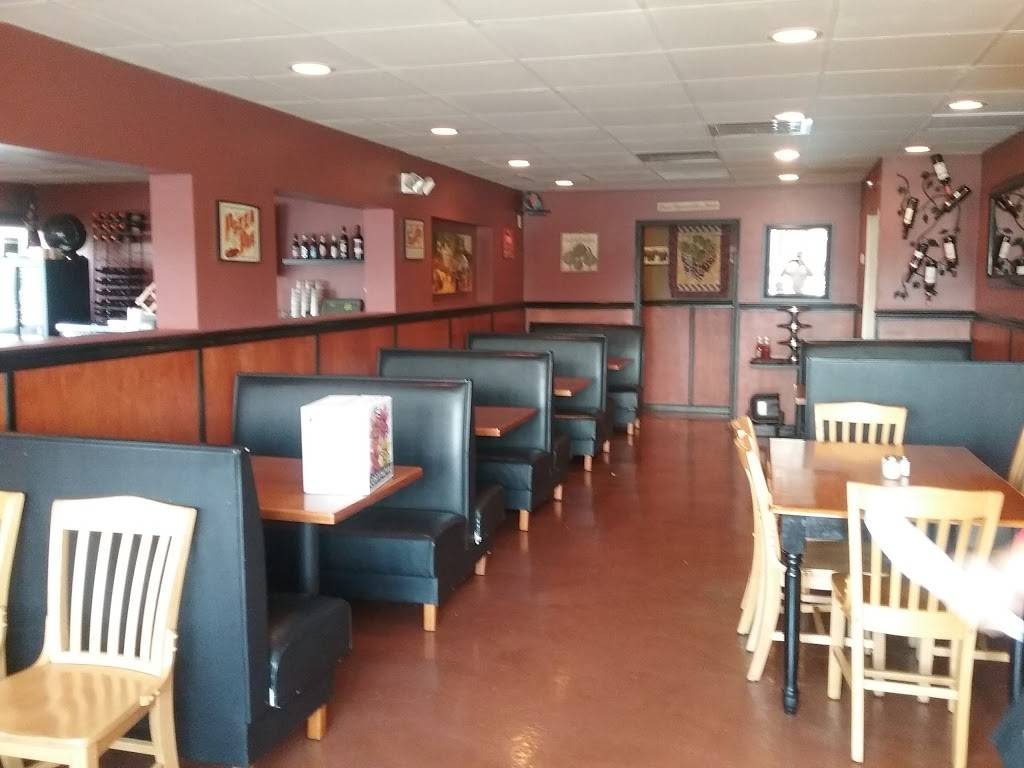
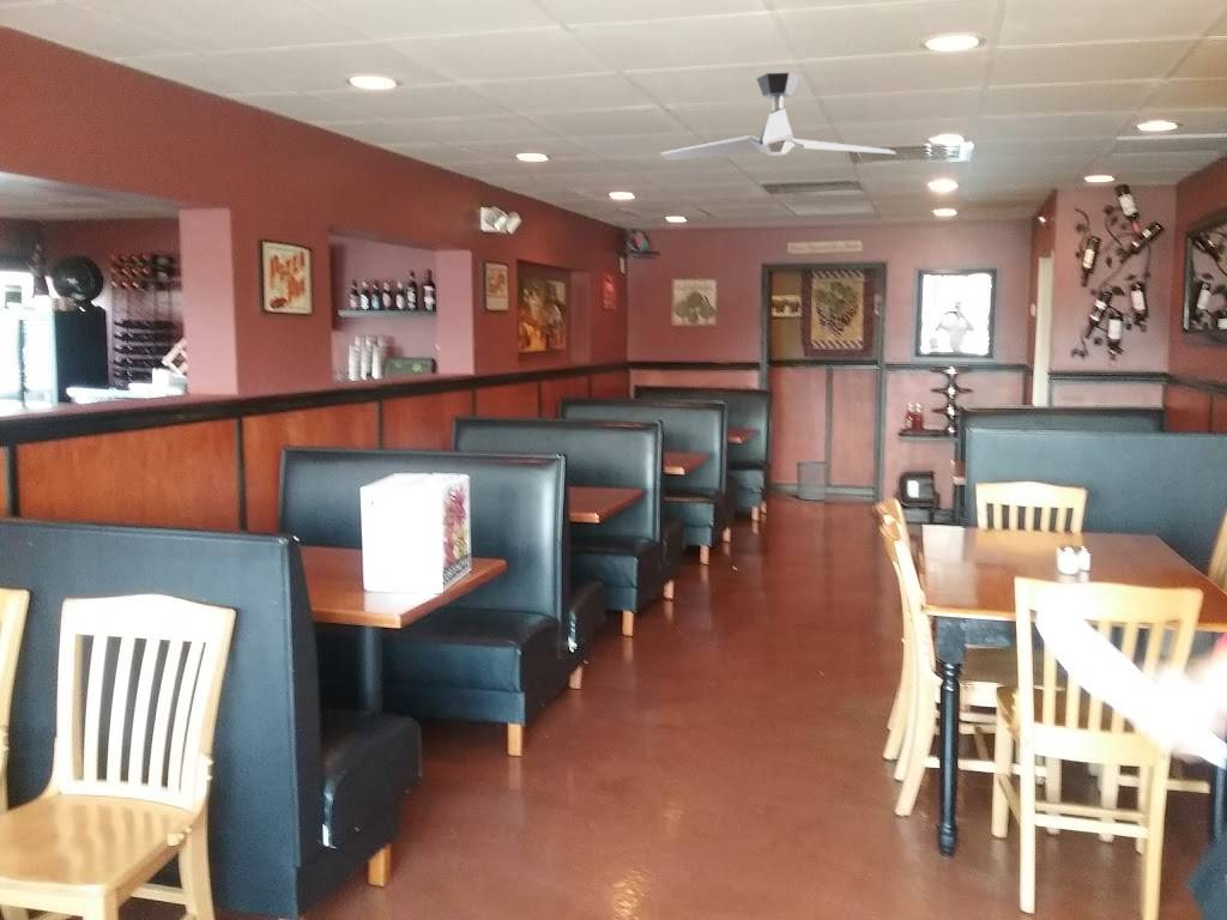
+ waste bin [796,460,829,501]
+ ceiling fan [660,72,897,162]
